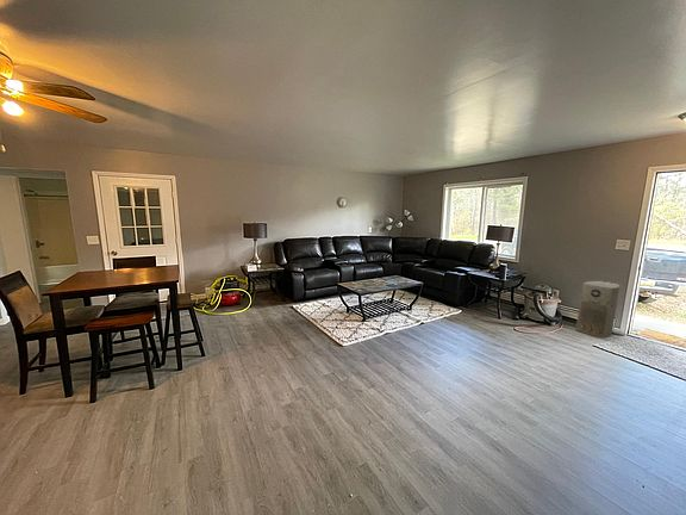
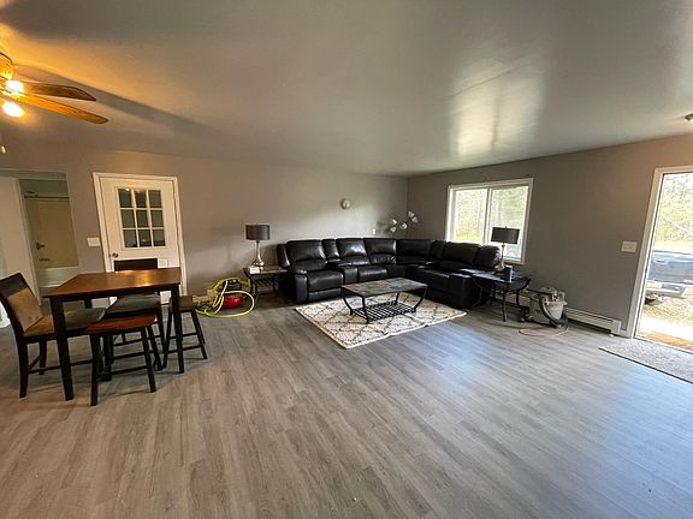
- air purifier [575,280,620,340]
